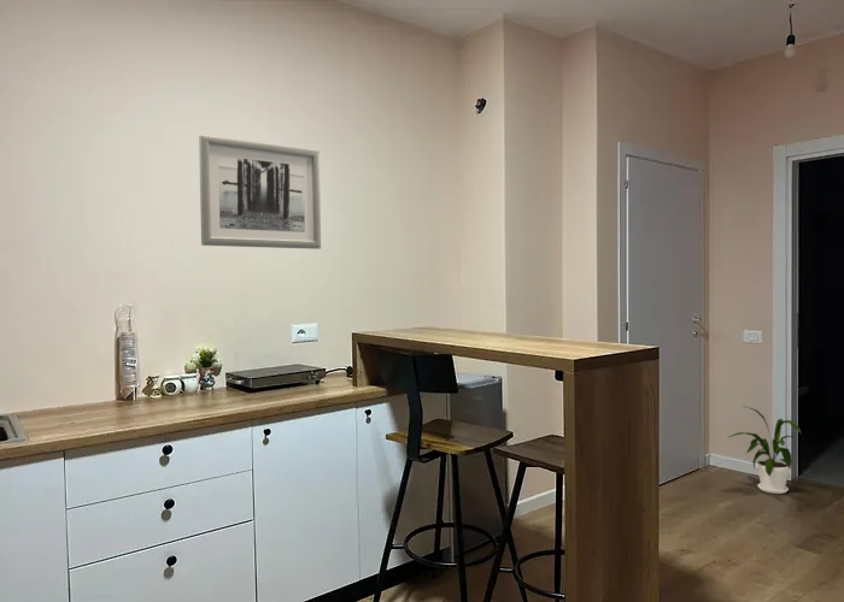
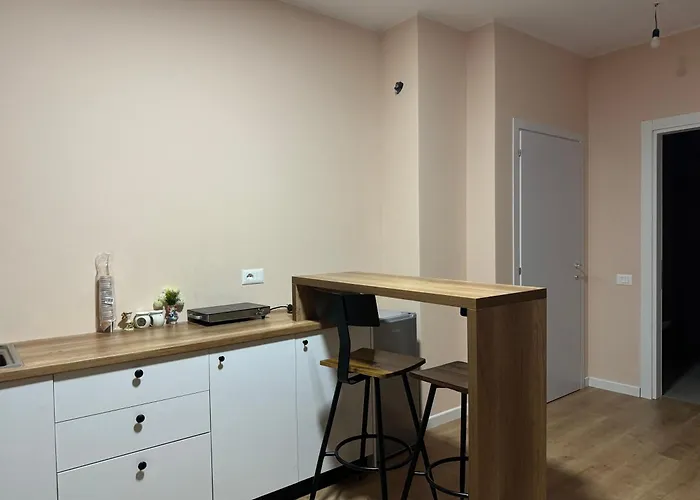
- house plant [727,405,802,495]
- wall art [198,134,322,250]
